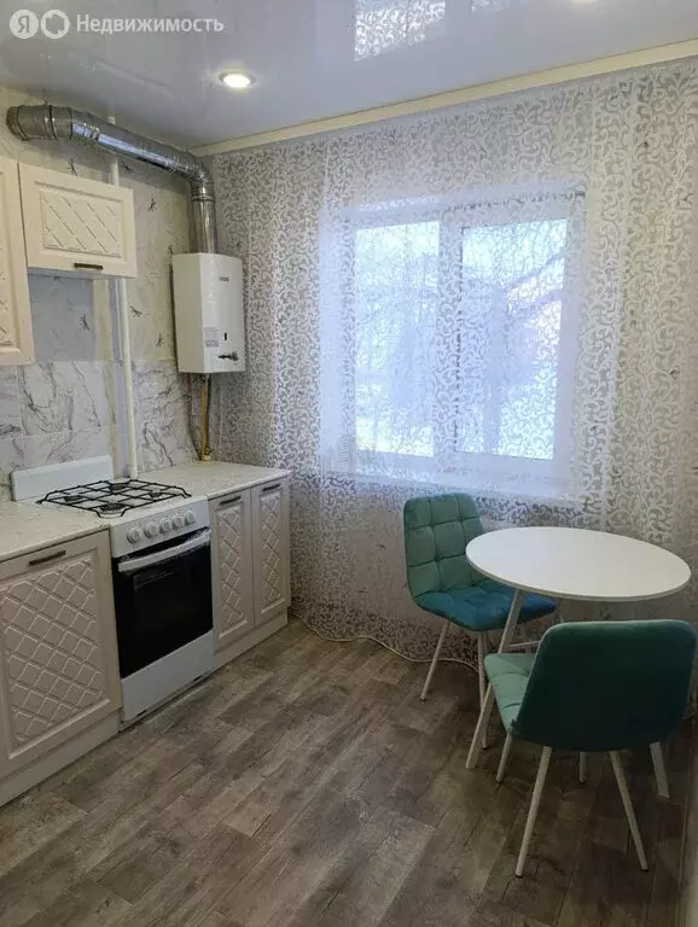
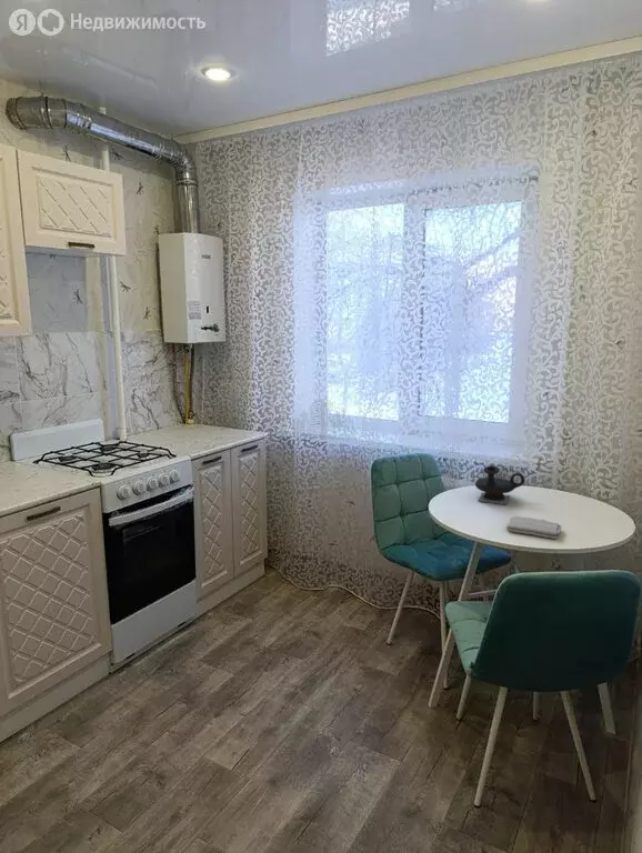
+ teapot [474,465,525,505]
+ washcloth [505,515,563,540]
